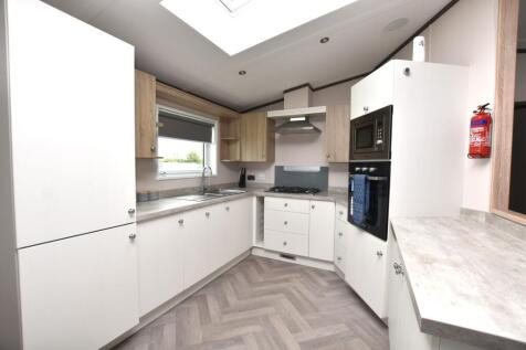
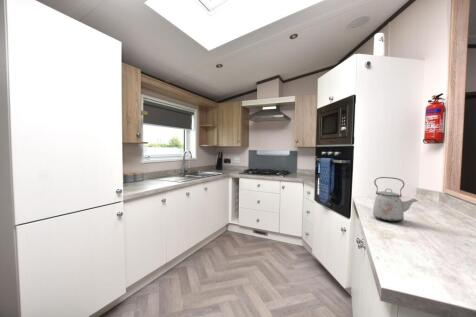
+ kettle [372,176,418,223]
